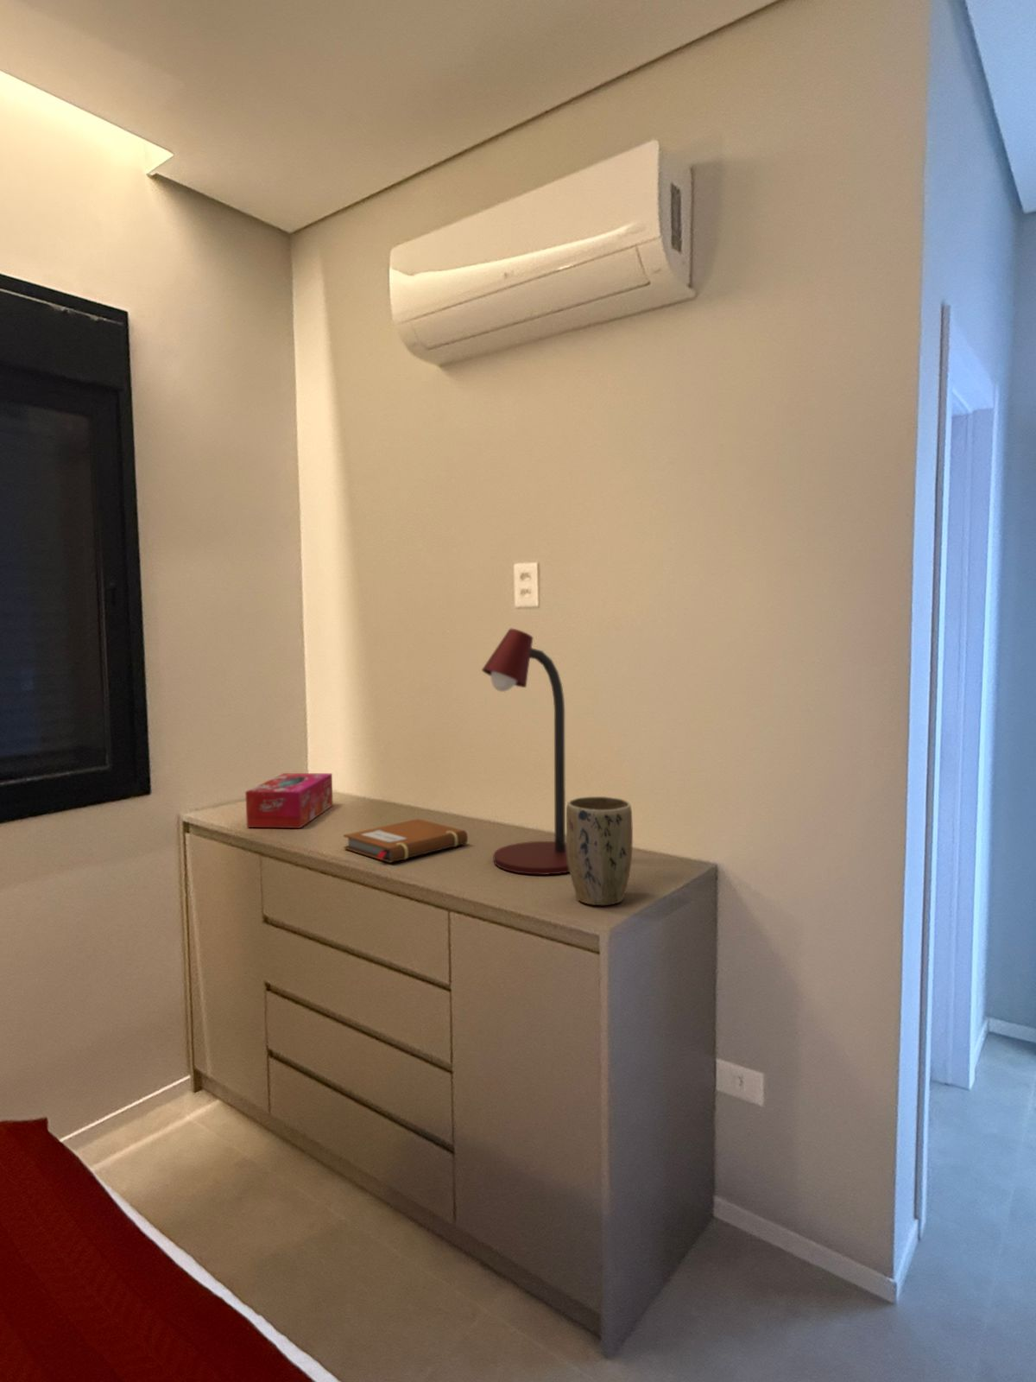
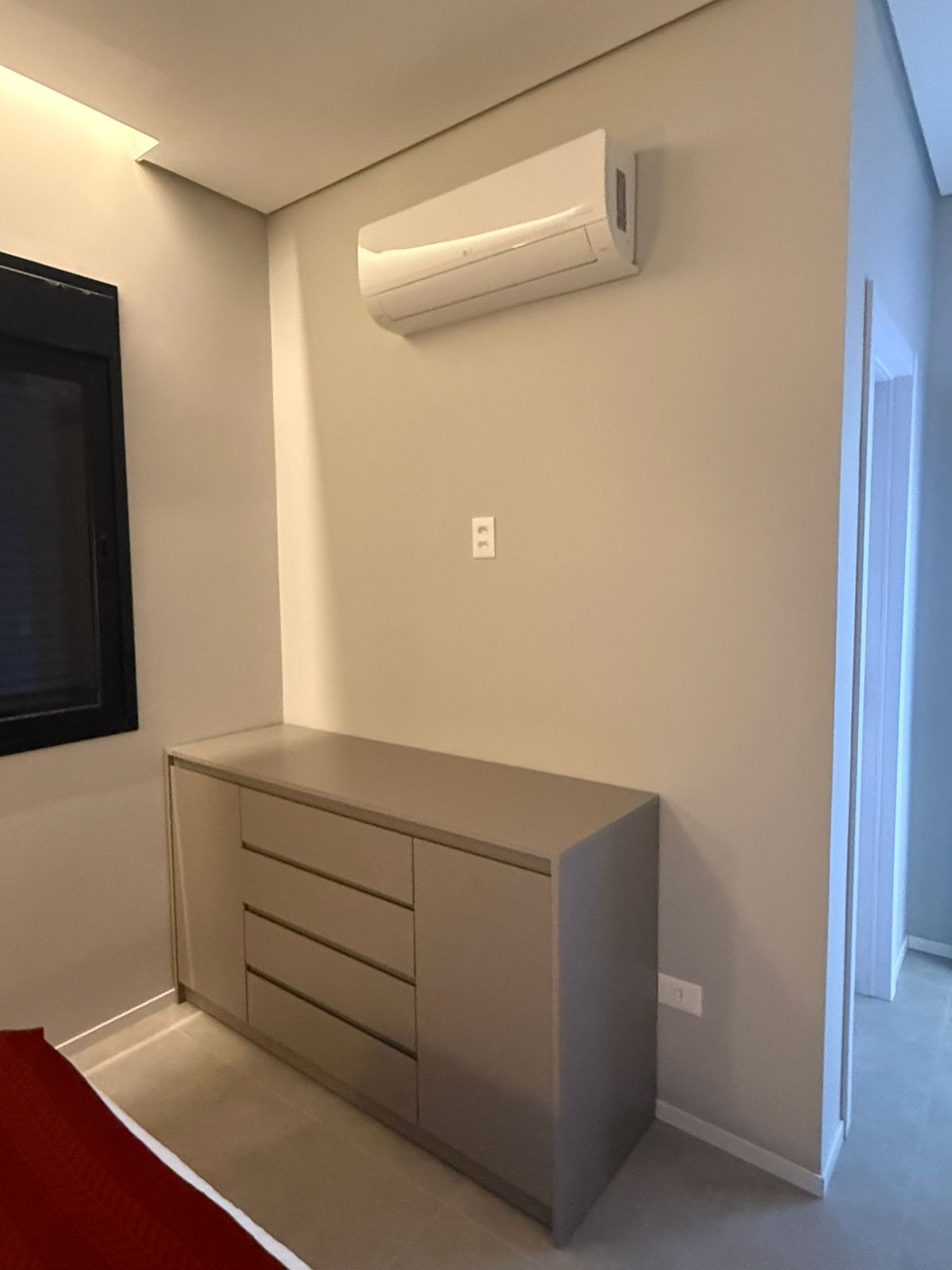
- notebook [343,818,469,864]
- plant pot [566,795,633,906]
- desk lamp [481,628,570,876]
- tissue box [245,773,334,829]
